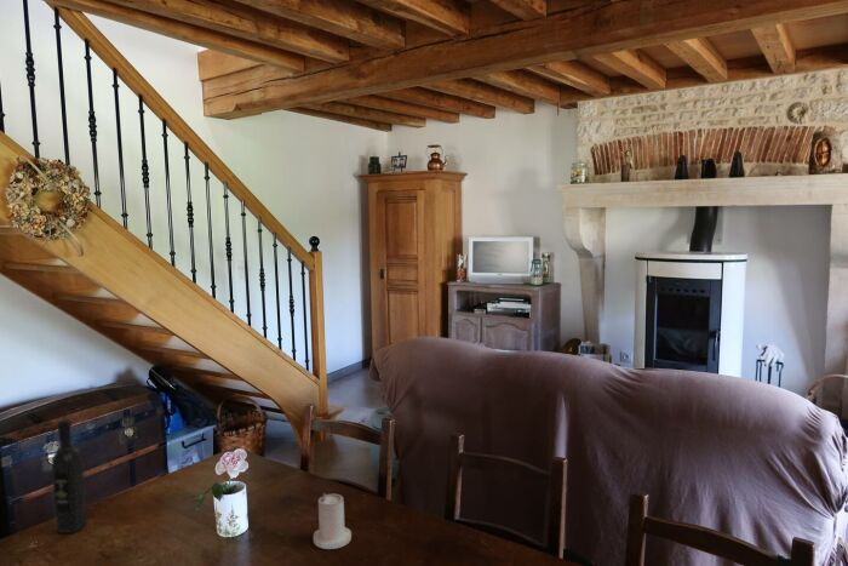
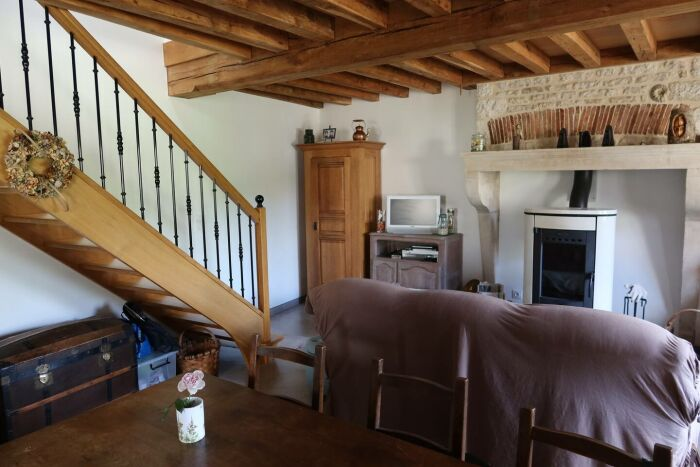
- candle [313,492,353,550]
- wine bottle [50,419,88,534]
